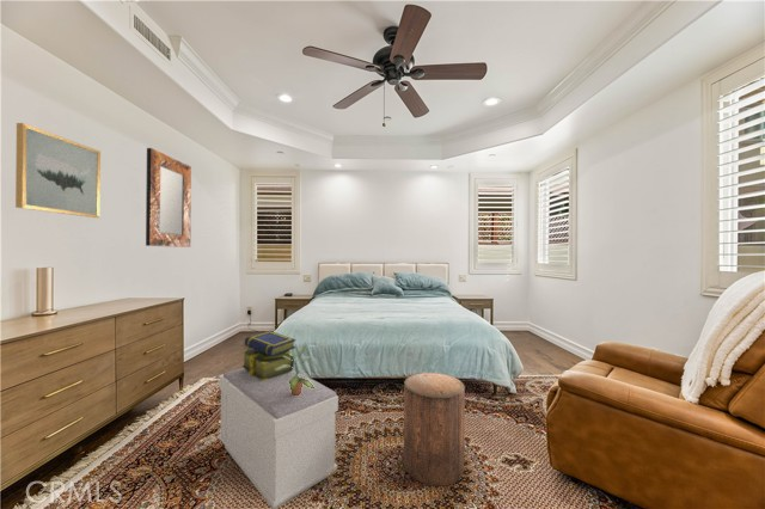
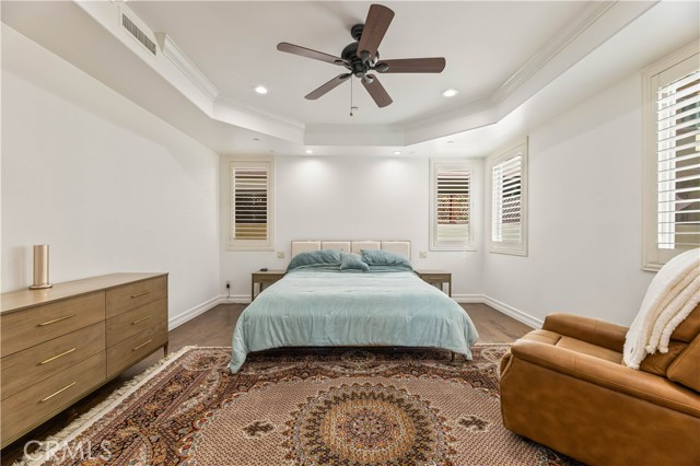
- potted plant [275,343,314,395]
- stool [403,372,466,487]
- bench [218,367,339,509]
- home mirror [145,147,192,249]
- stack of books [240,330,296,381]
- wall art [14,122,102,219]
